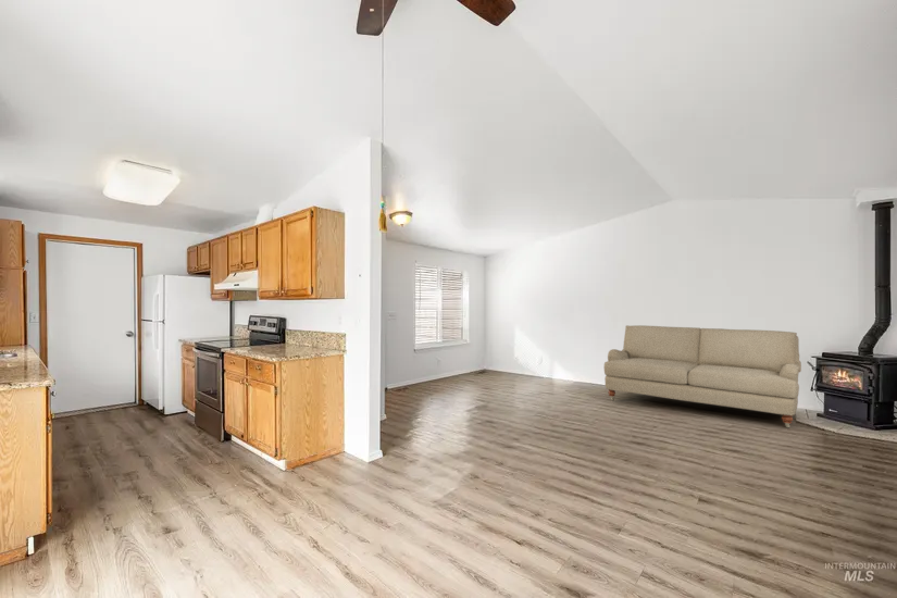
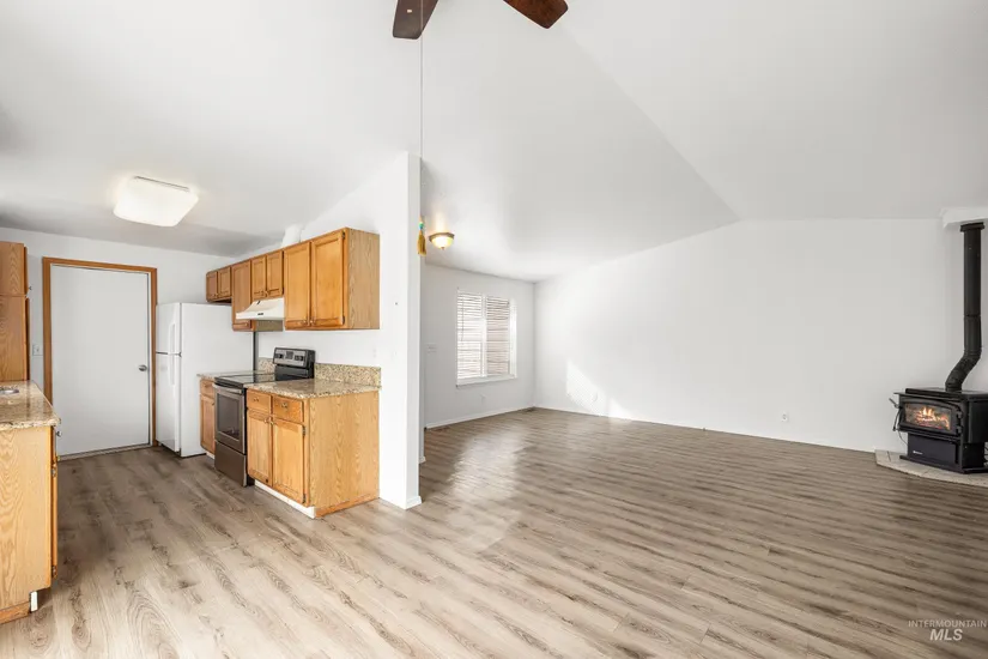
- sofa [603,324,802,428]
